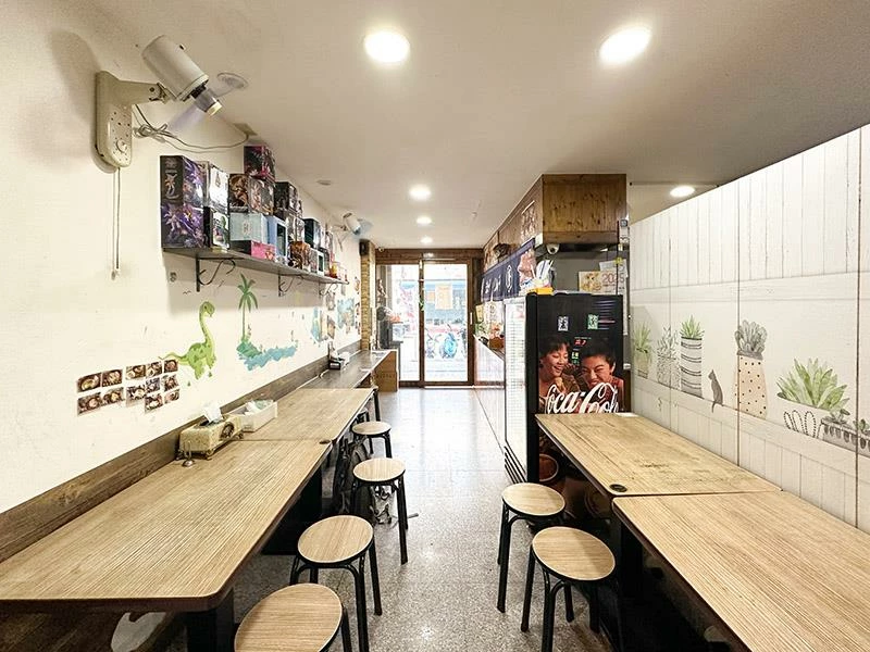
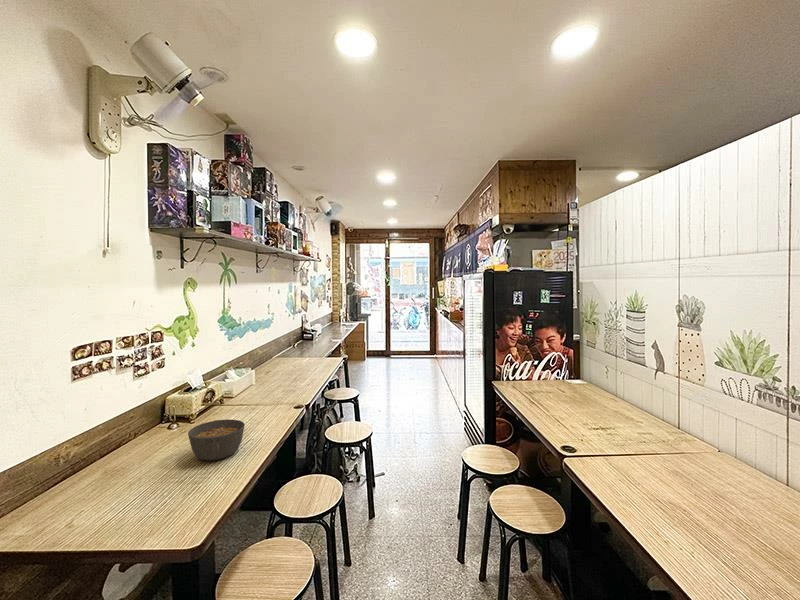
+ soup bowl [187,419,246,462]
